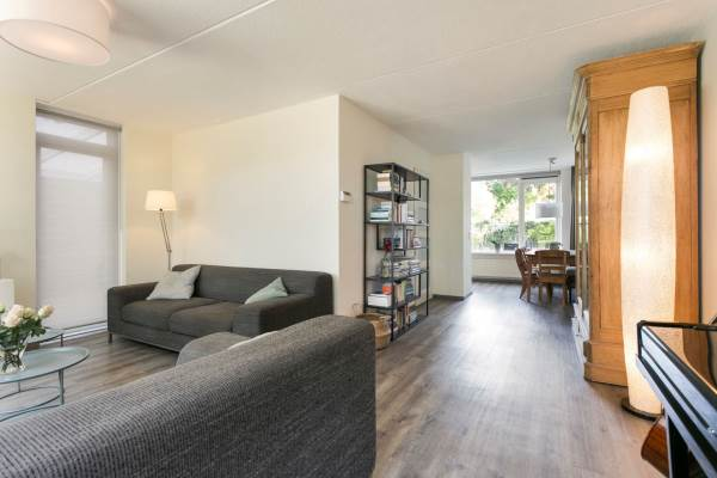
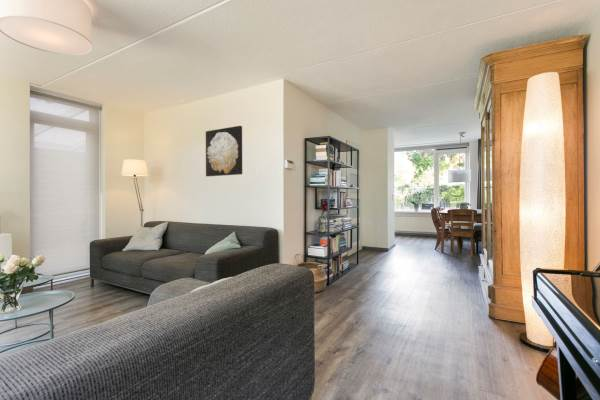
+ wall art [205,125,243,177]
